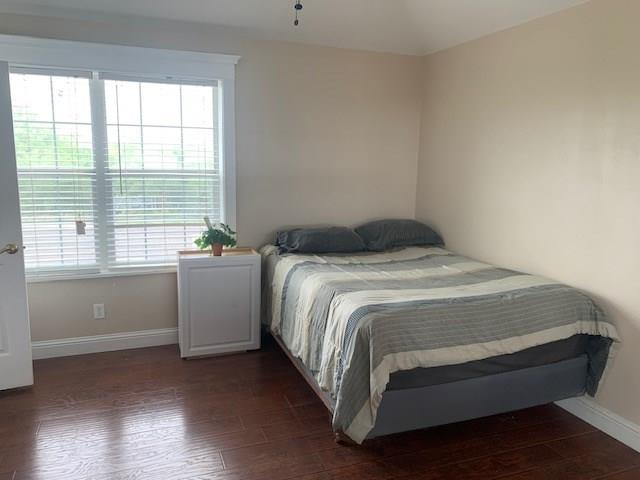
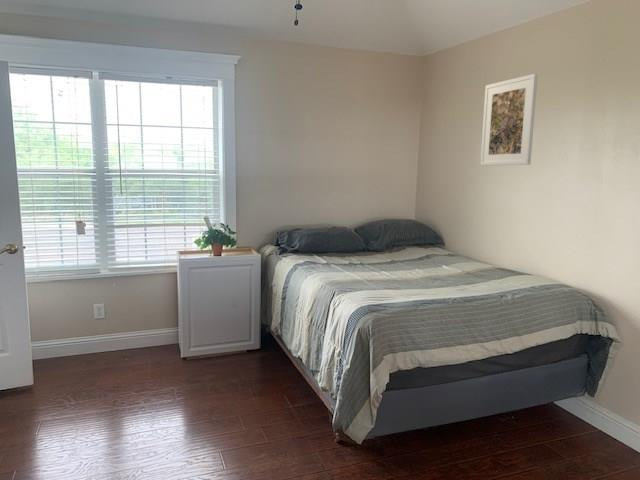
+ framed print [479,73,539,166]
